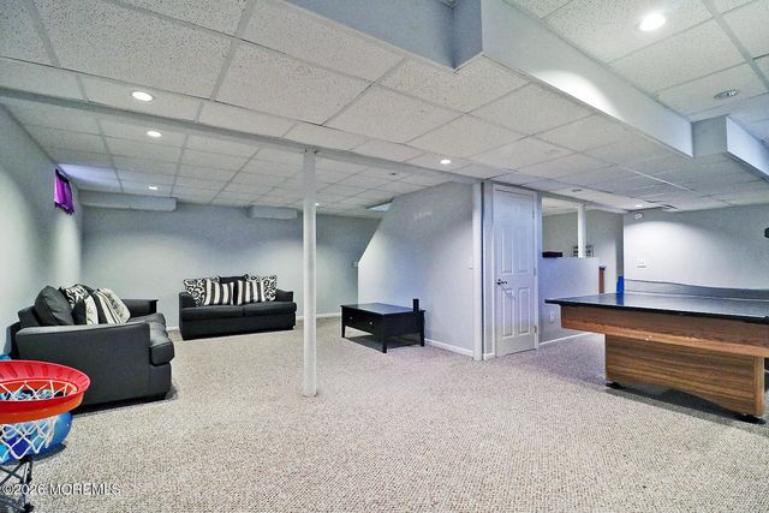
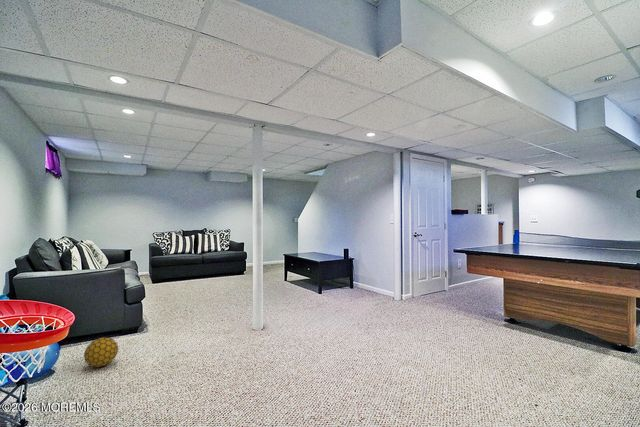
+ decorative ball [83,336,119,368]
